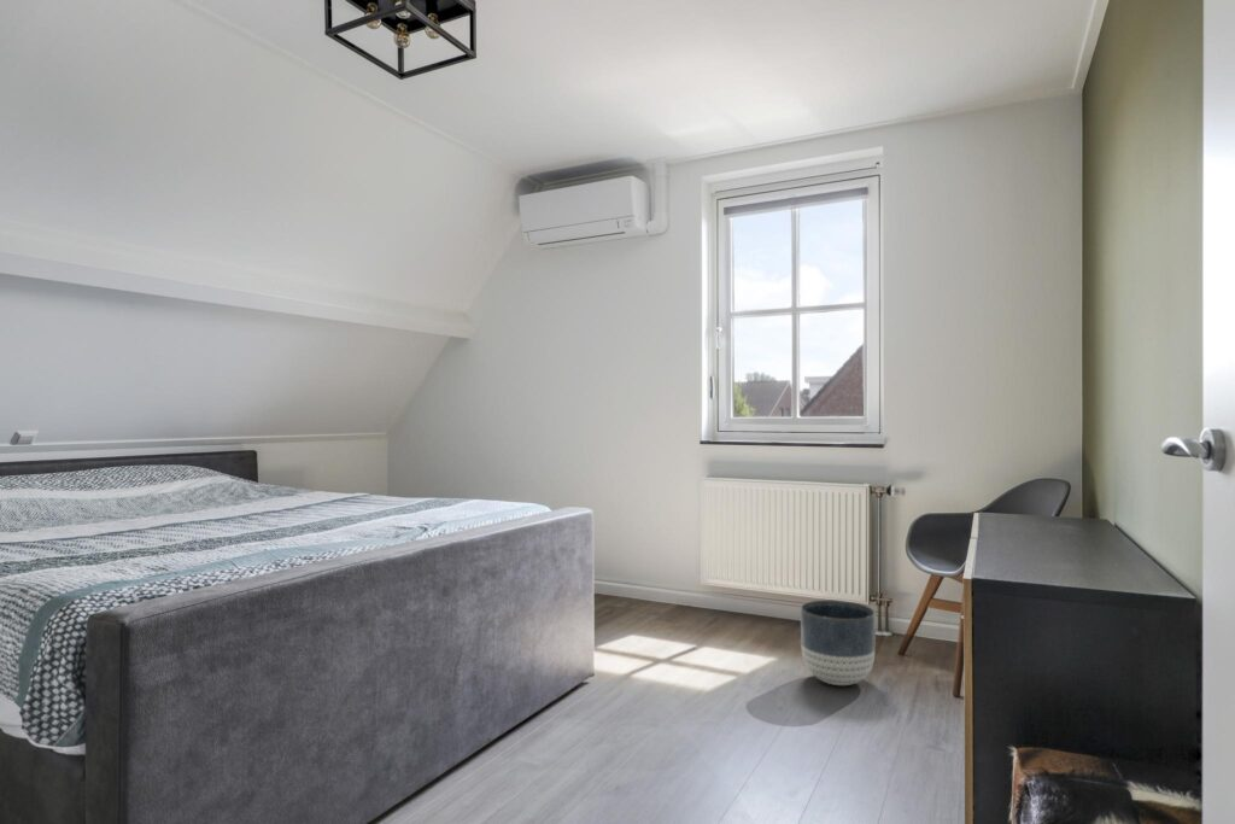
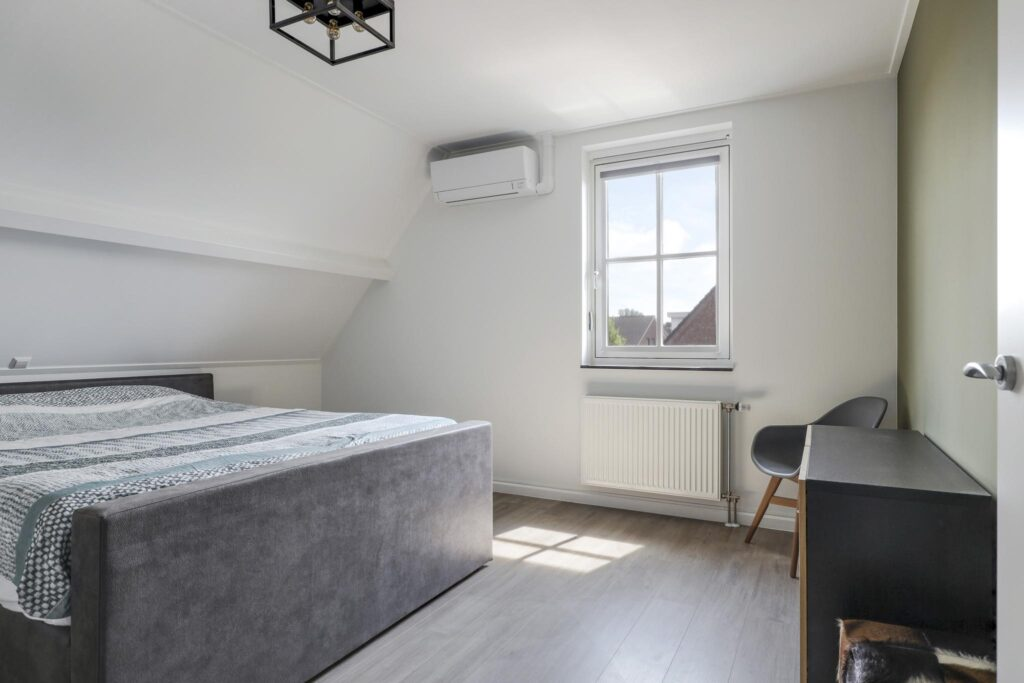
- planter [800,598,877,686]
